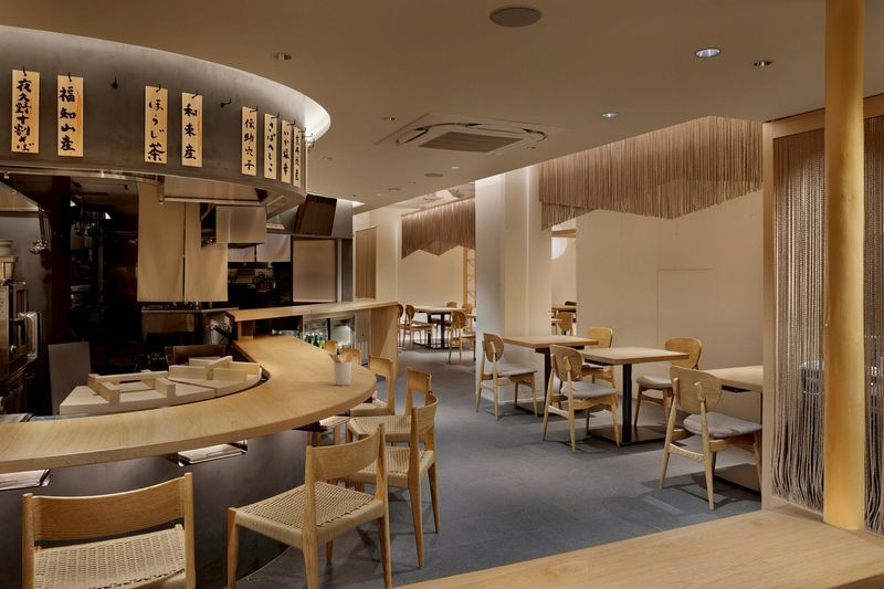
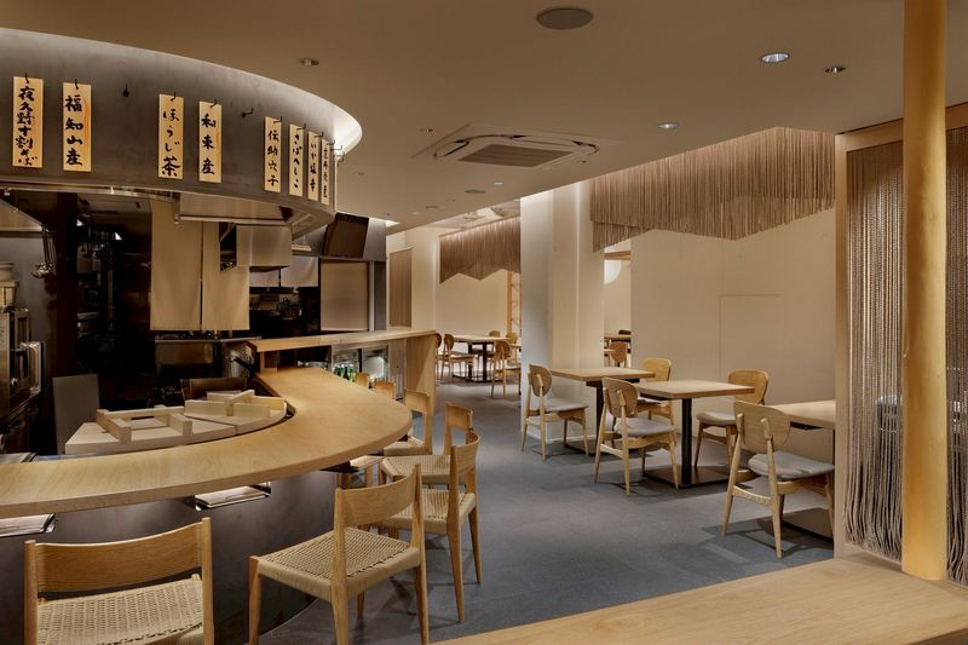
- utensil holder [327,350,354,387]
